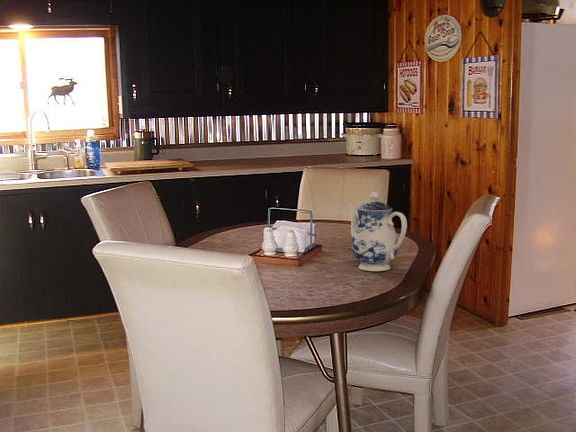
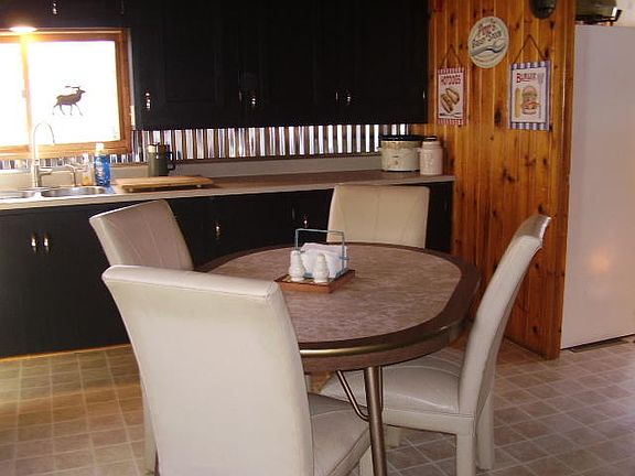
- teapot [345,191,408,272]
